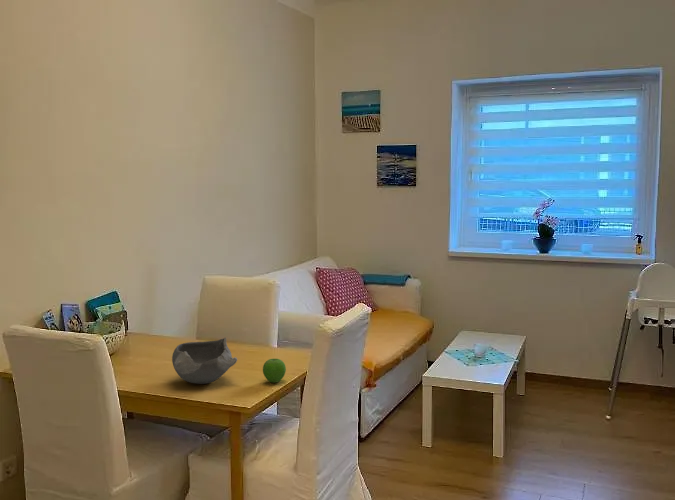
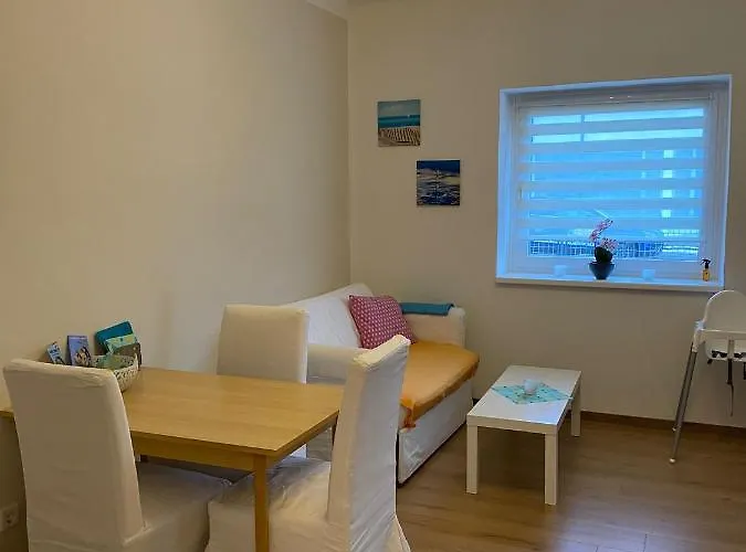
- fruit [262,358,287,383]
- bowl [171,337,238,385]
